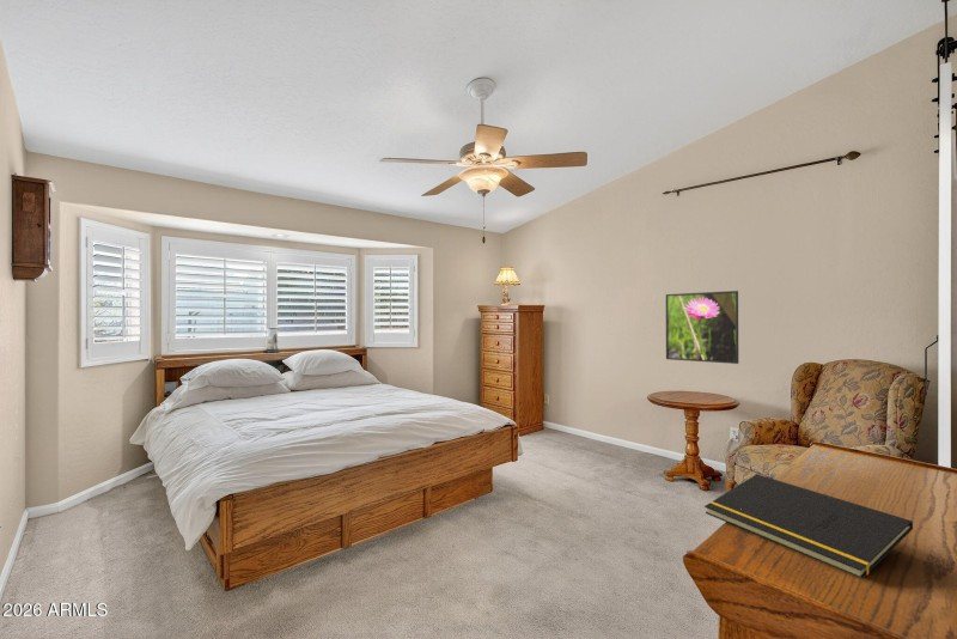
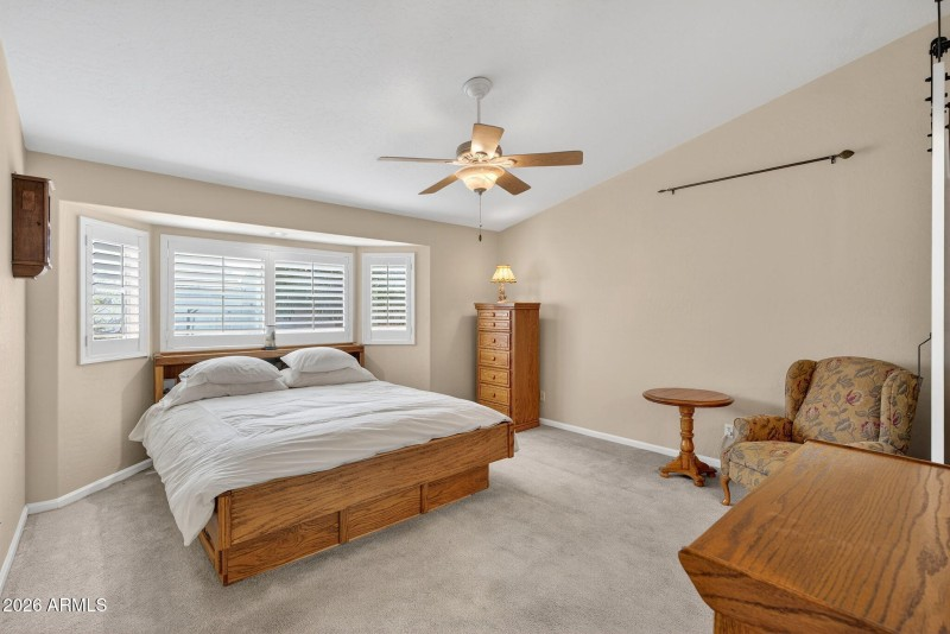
- notepad [703,473,914,579]
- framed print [665,290,739,365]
